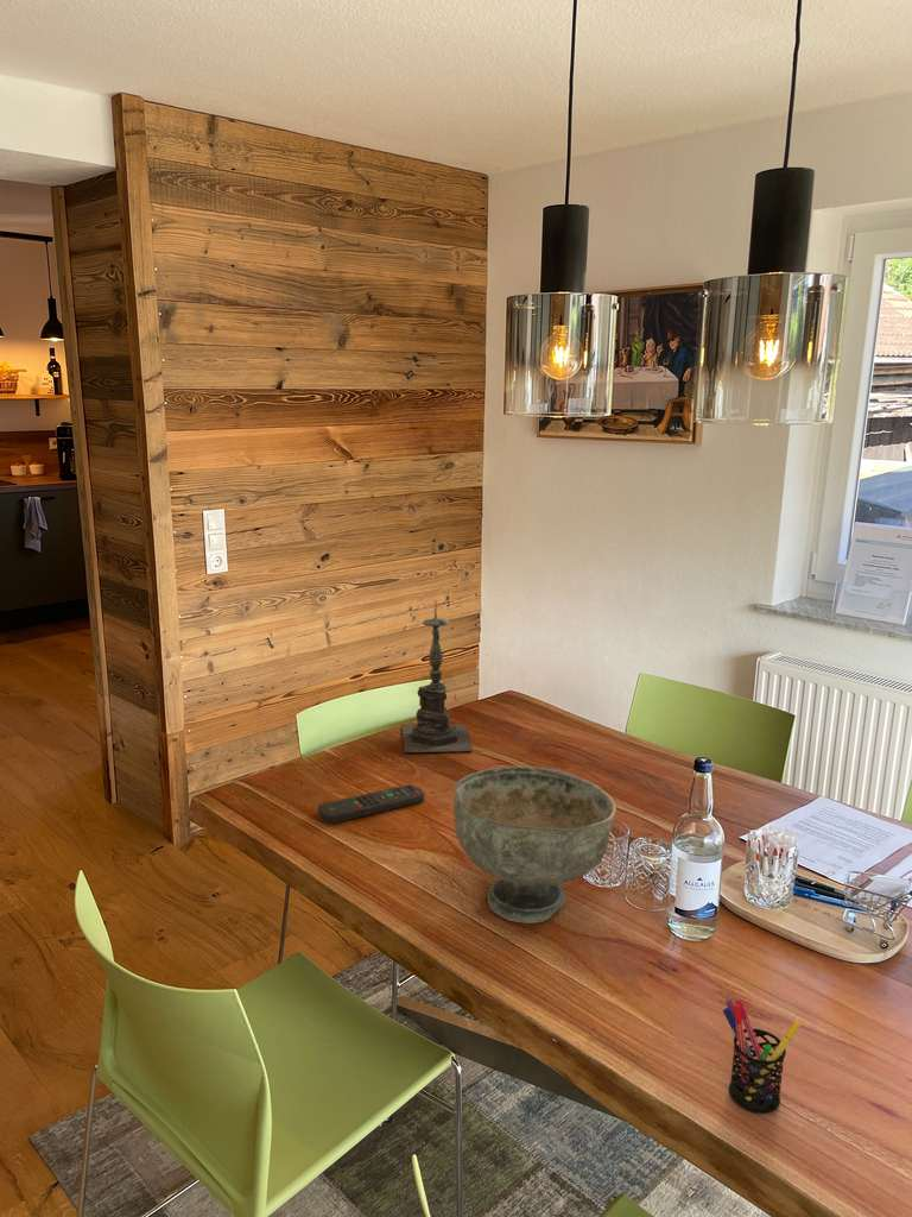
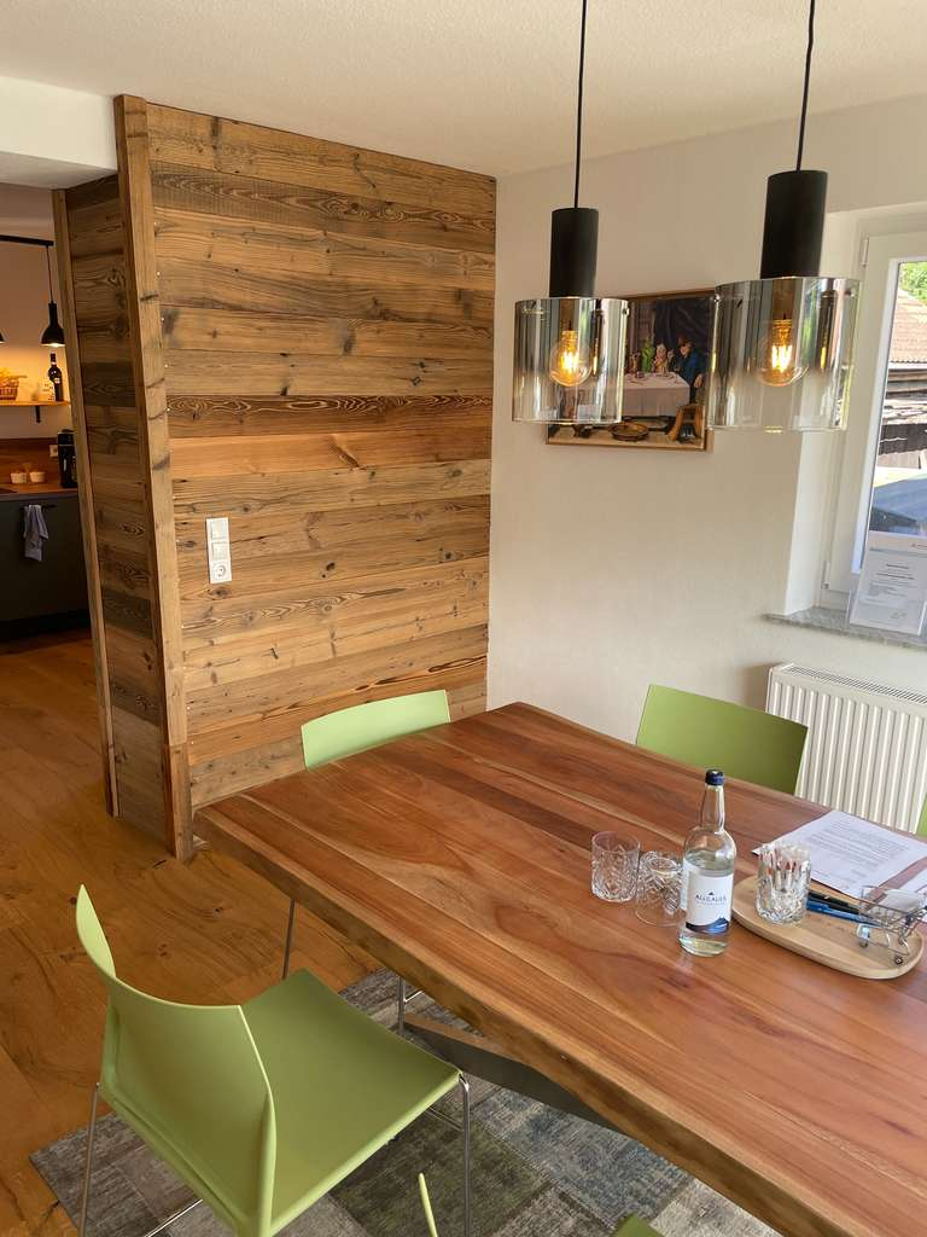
- candle holder [401,599,474,753]
- pen holder [722,998,802,1115]
- remote control [317,783,425,825]
- decorative bowl [452,765,618,925]
